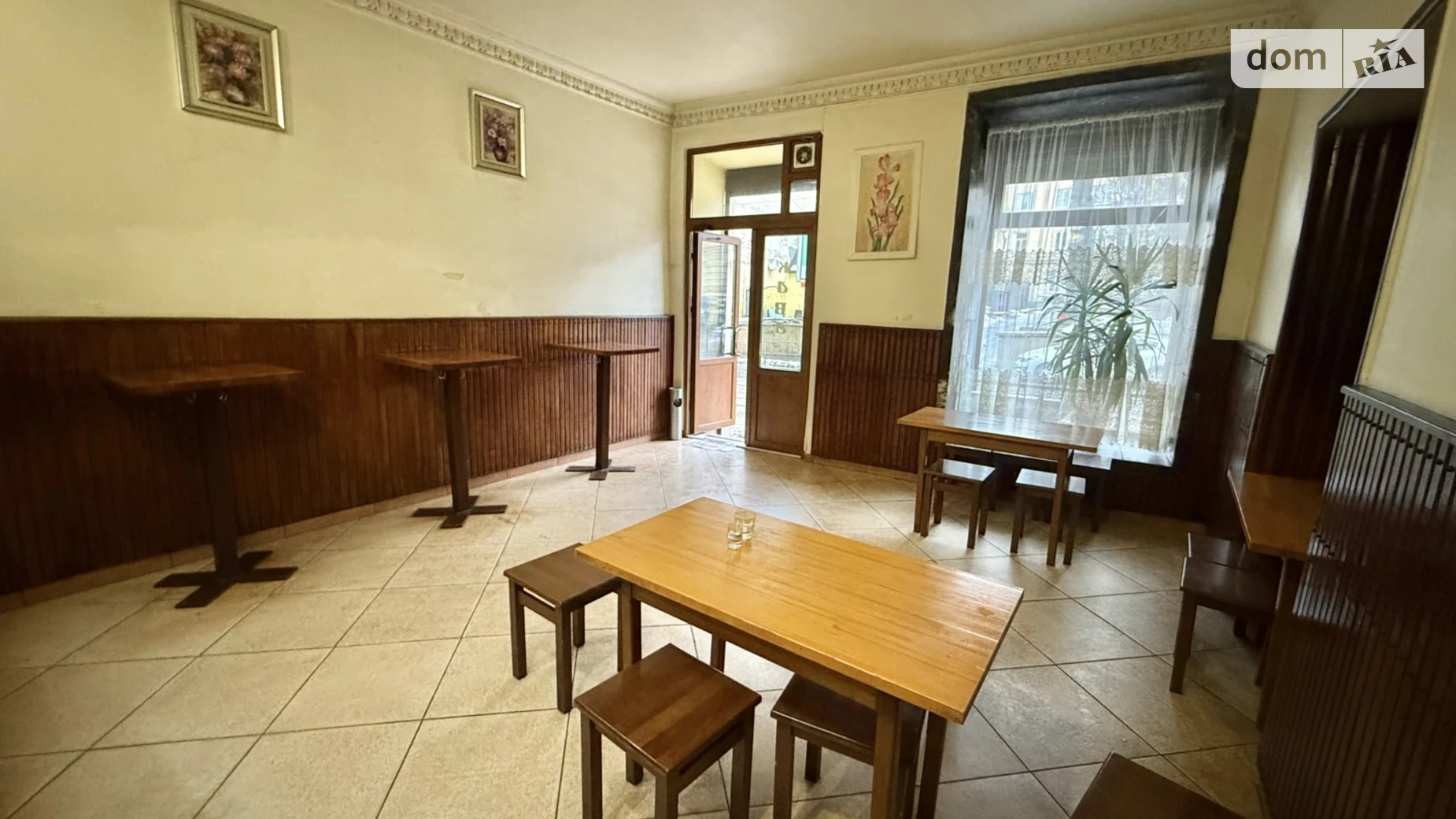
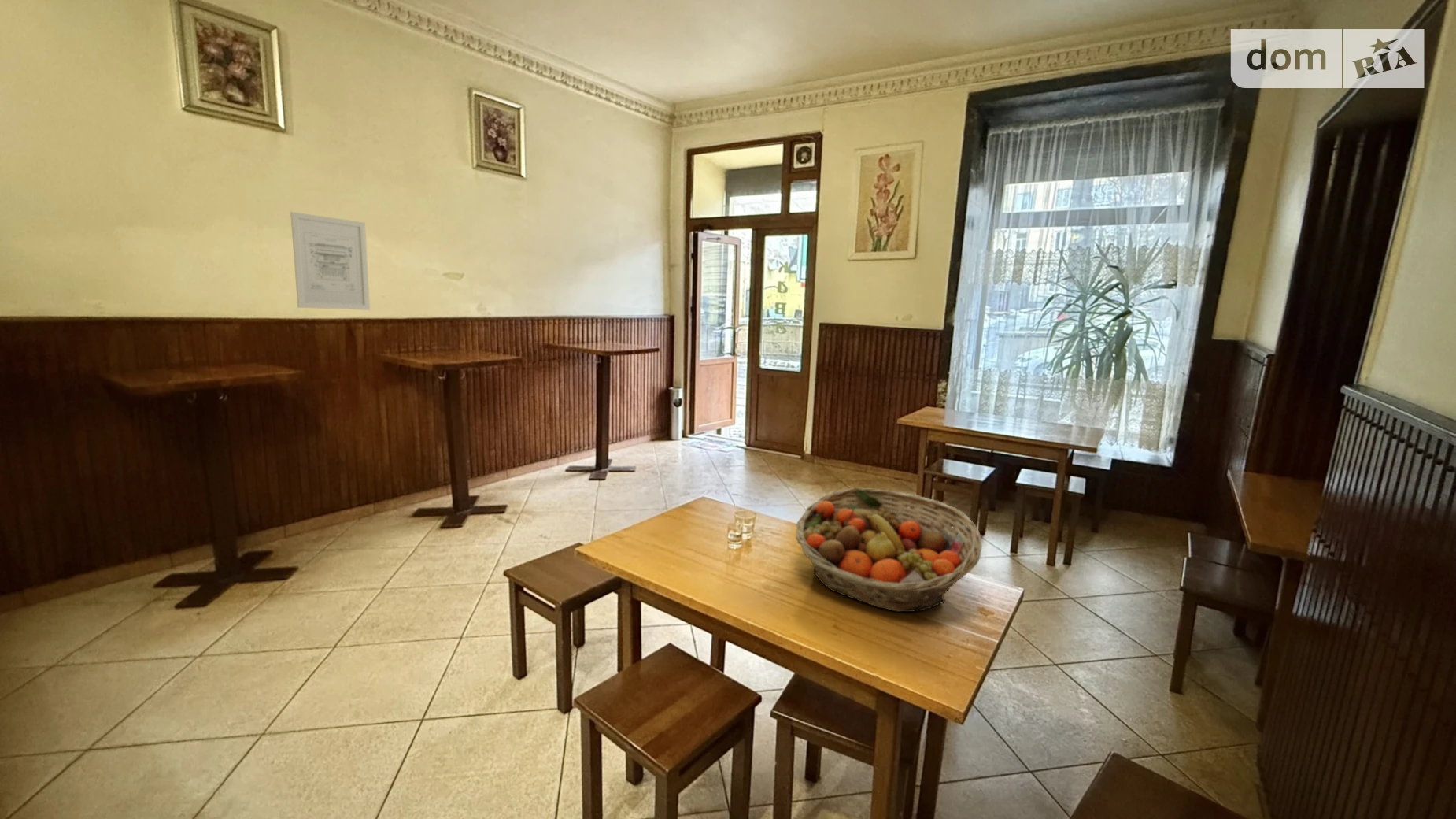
+ fruit basket [795,487,982,613]
+ wall art [290,211,371,311]
